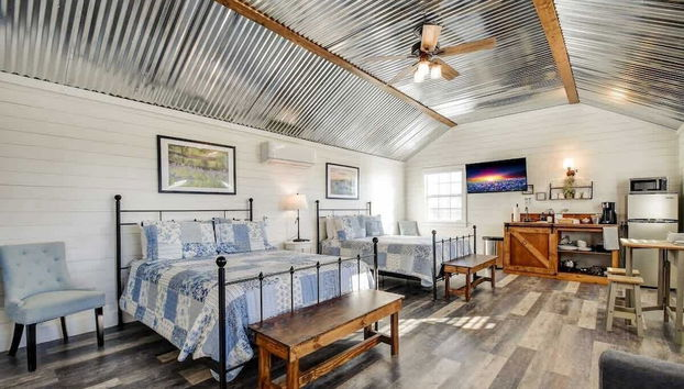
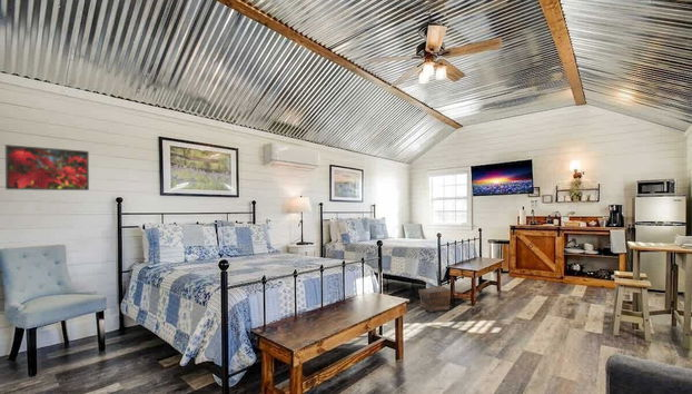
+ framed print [4,144,90,191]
+ pouch [417,284,452,313]
